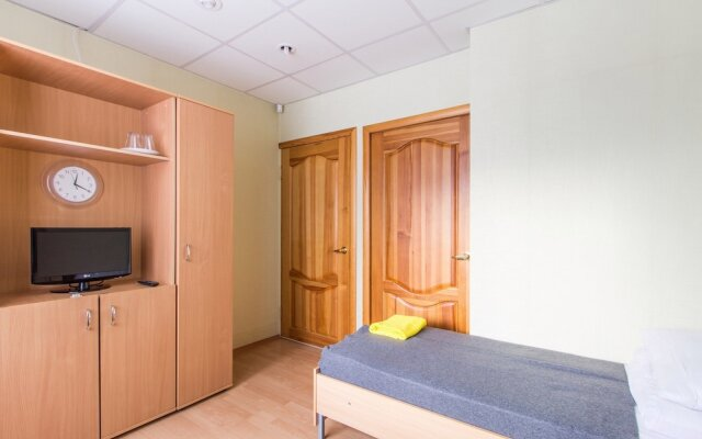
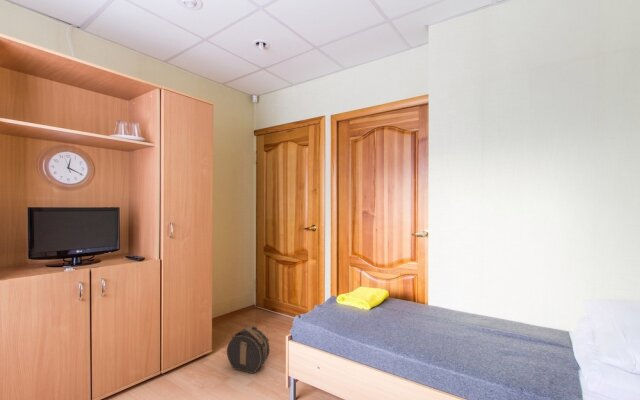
+ hat box [226,325,271,375]
